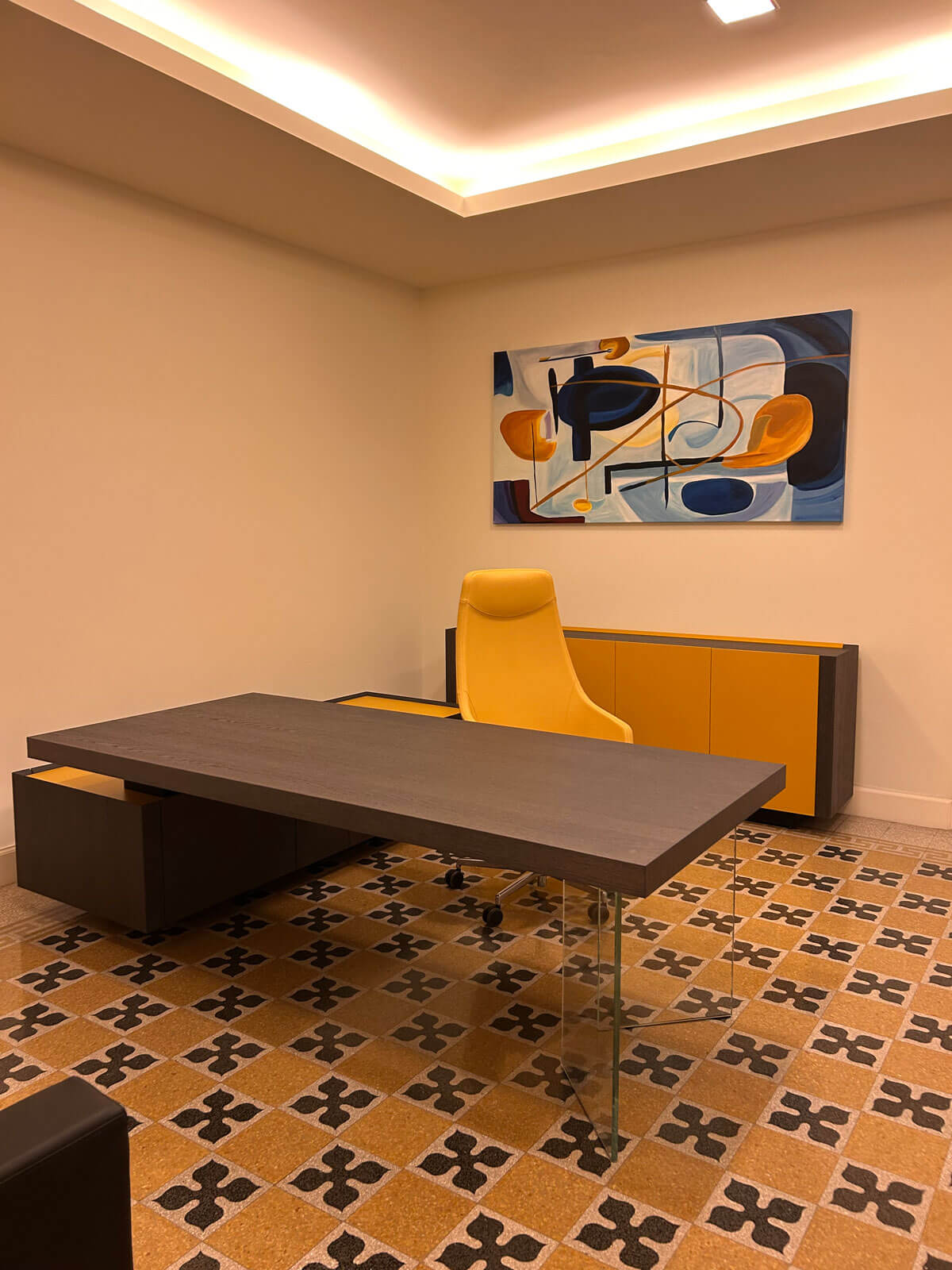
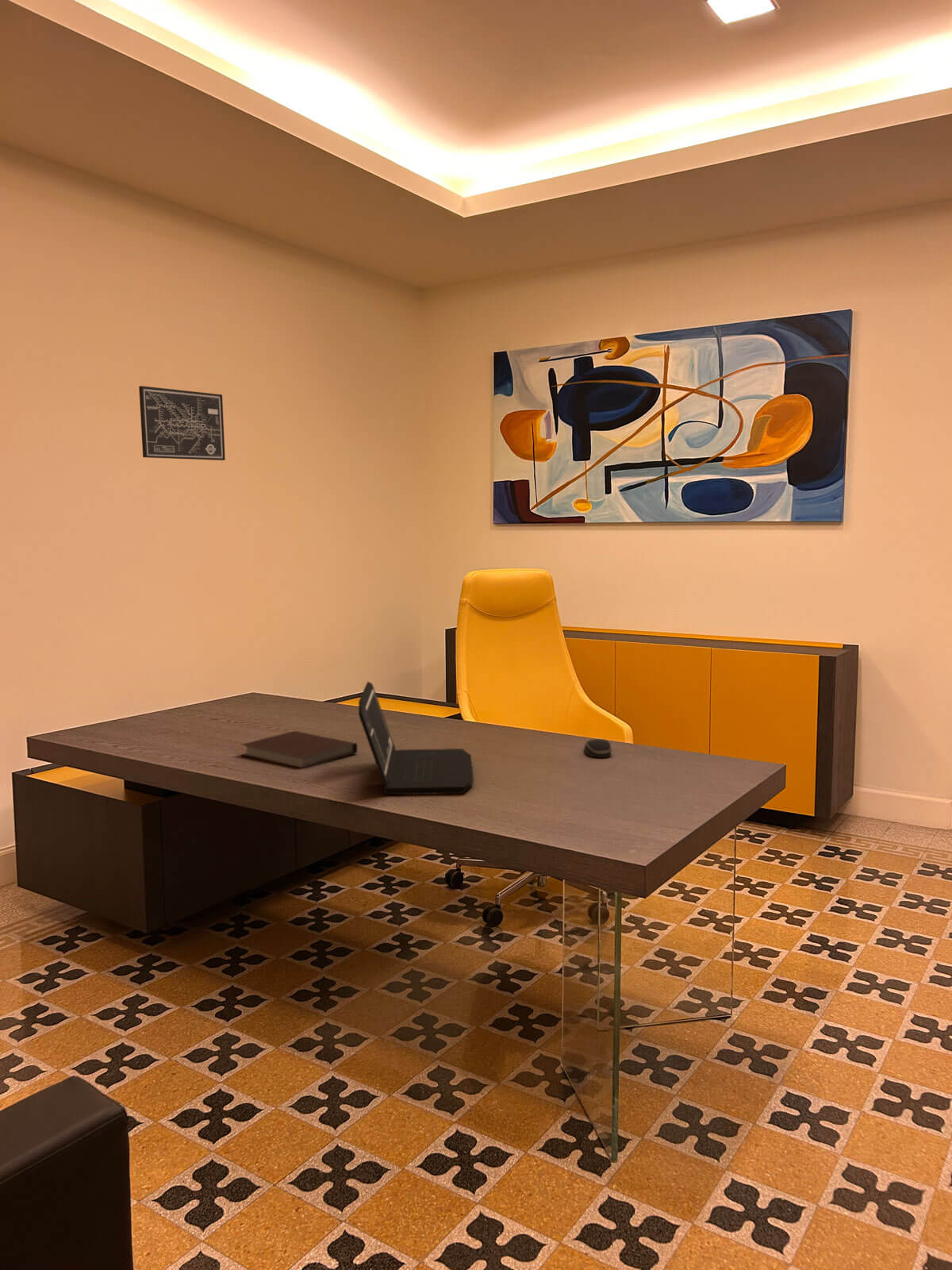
+ computer mouse [583,738,612,758]
+ notebook [240,730,359,768]
+ wall art [138,385,226,461]
+ laptop [358,681,474,795]
